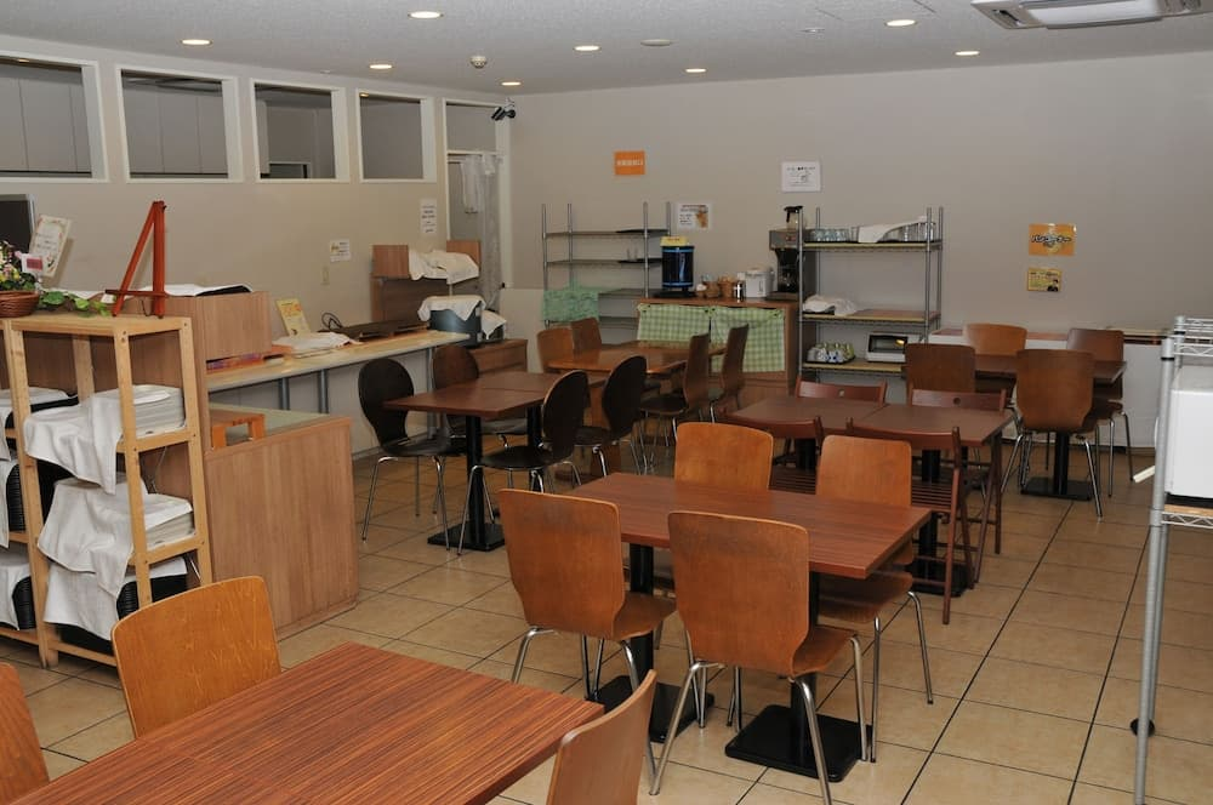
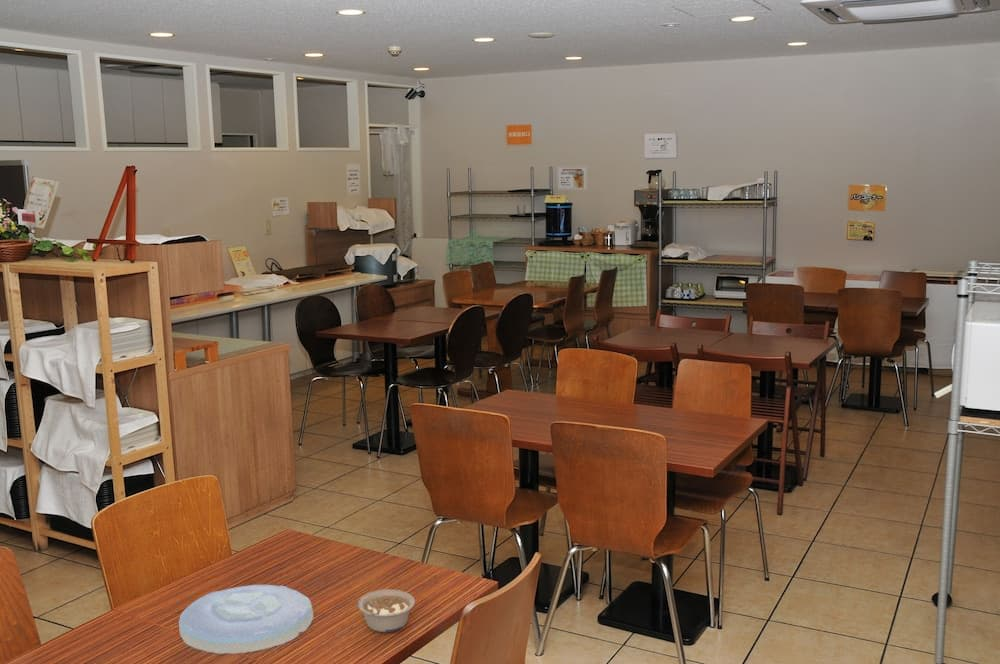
+ legume [357,588,416,633]
+ plate [178,584,314,655]
